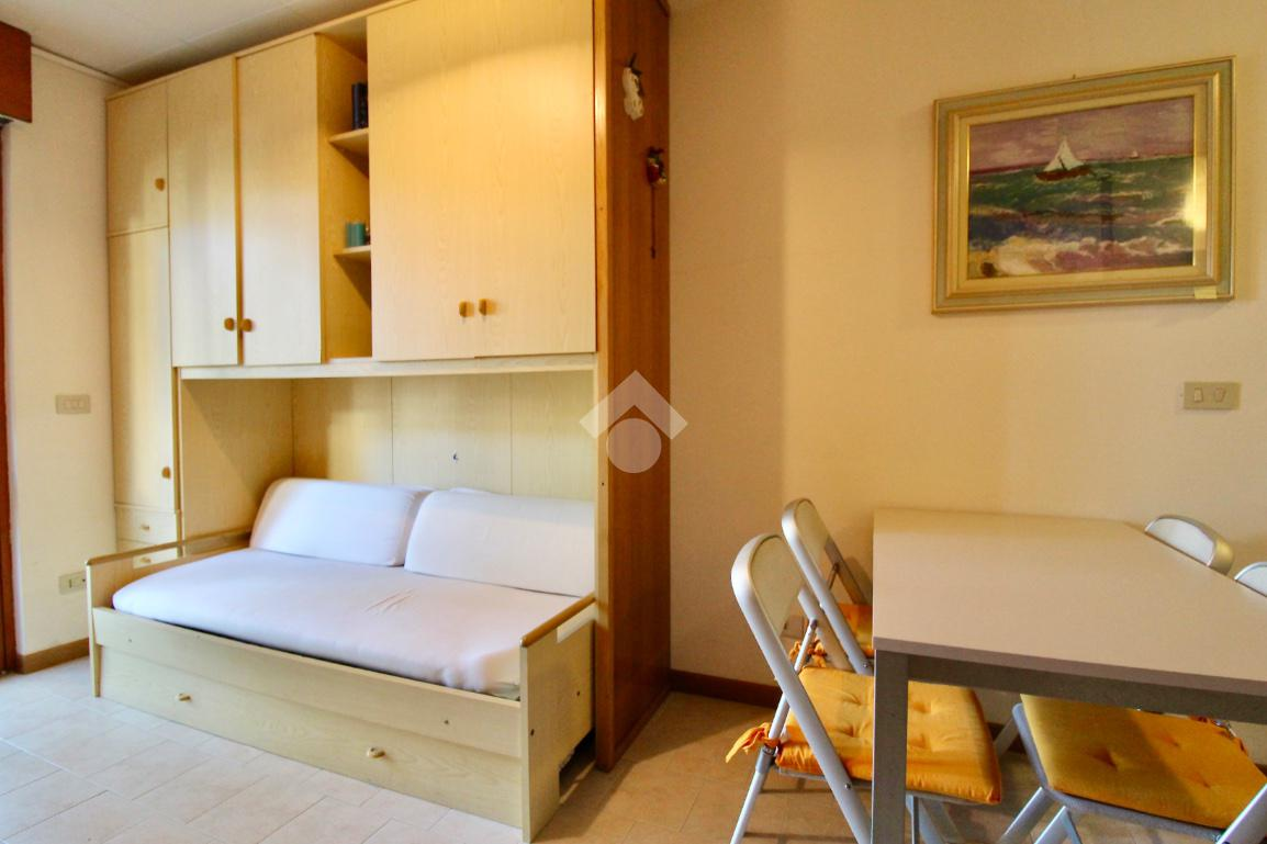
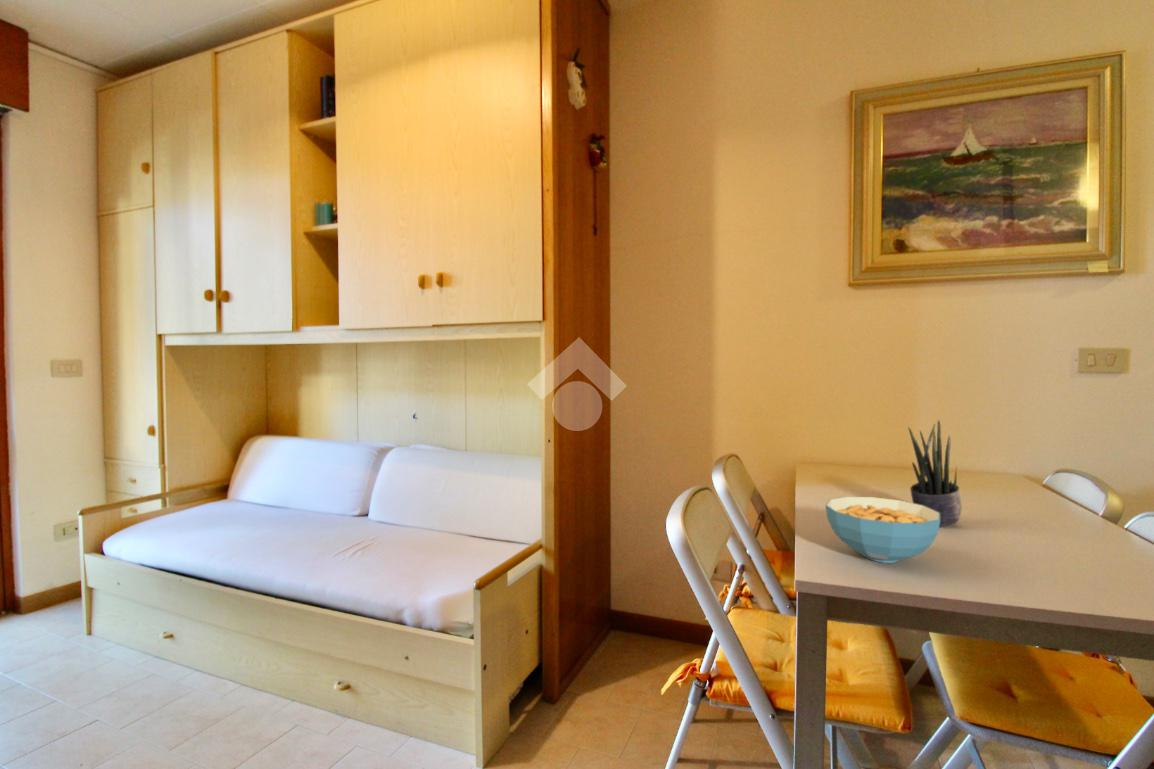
+ cereal bowl [824,496,940,564]
+ potted plant [907,419,963,527]
